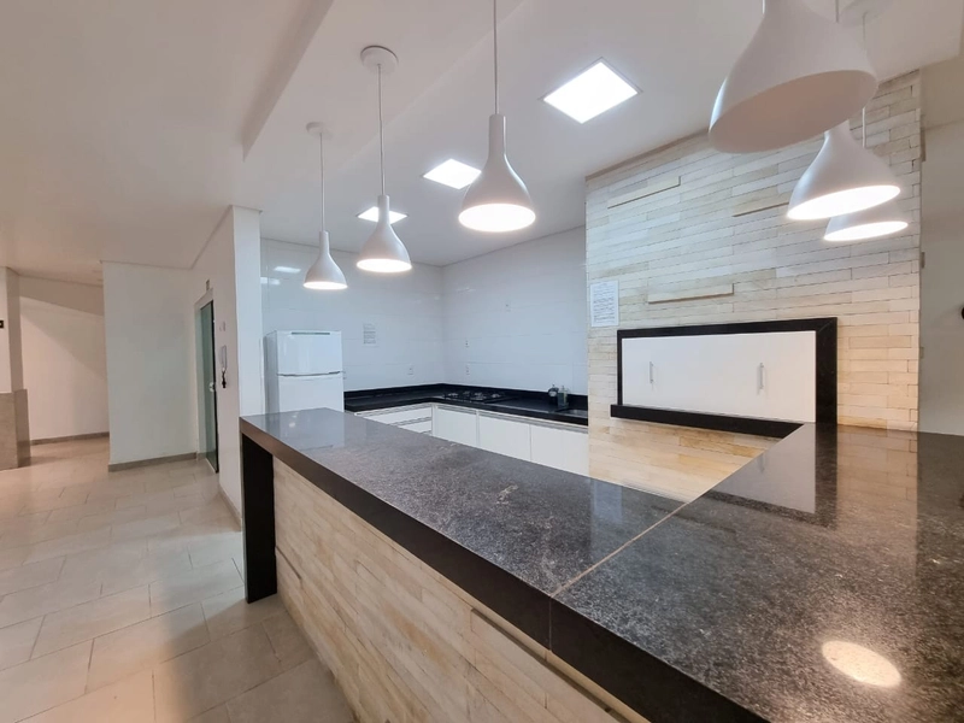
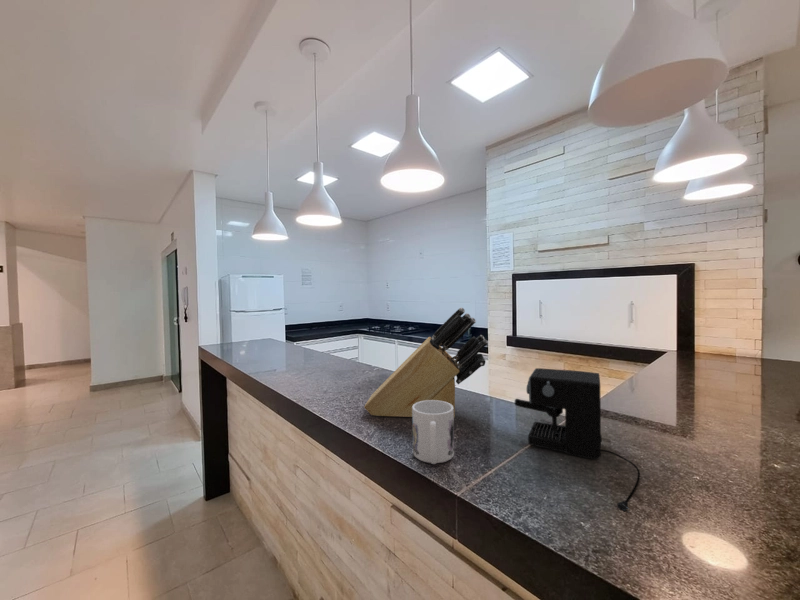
+ mug [411,400,455,465]
+ knife block [363,306,489,419]
+ coffee maker [514,367,641,513]
